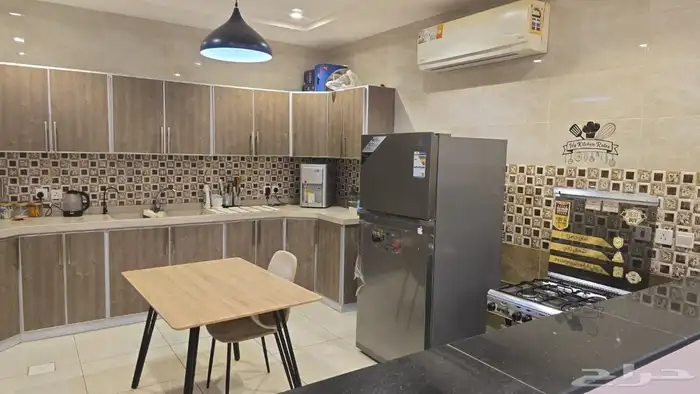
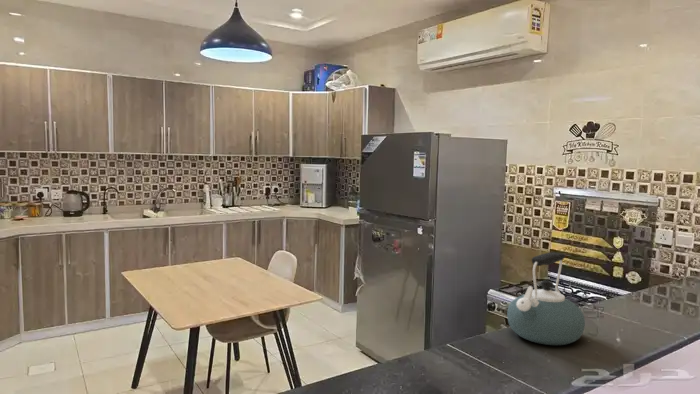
+ kettle [506,251,586,346]
